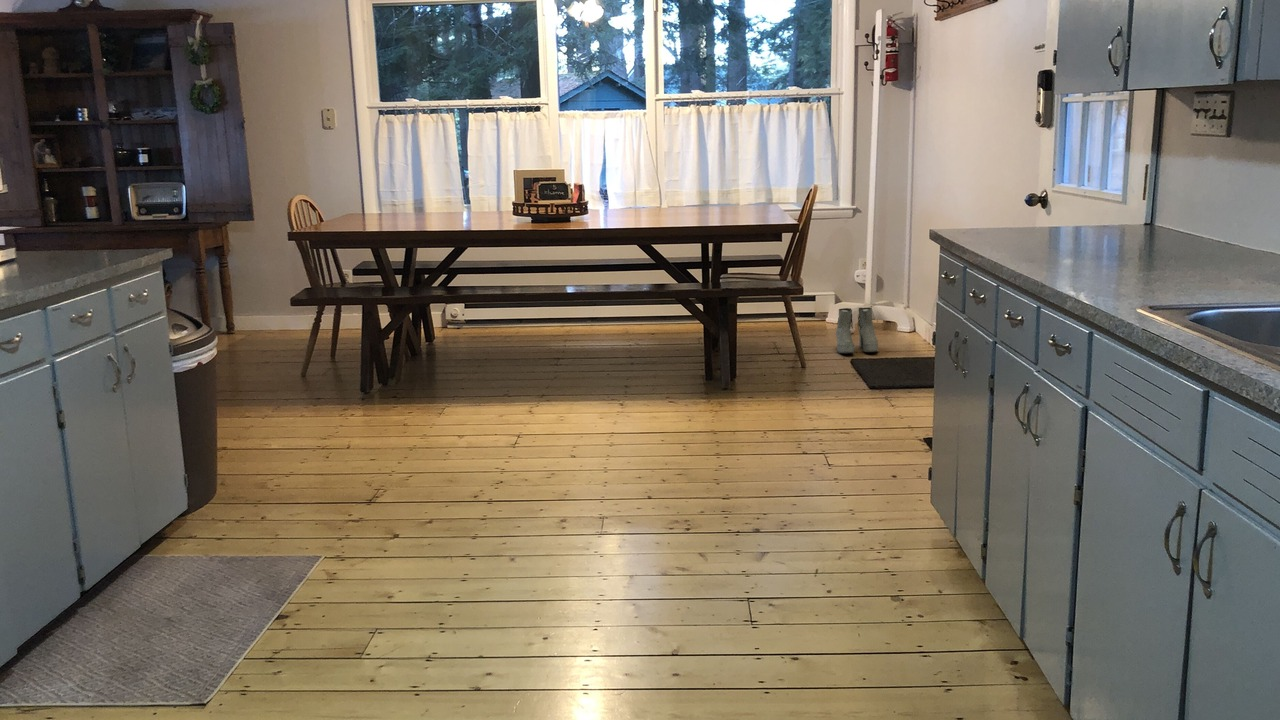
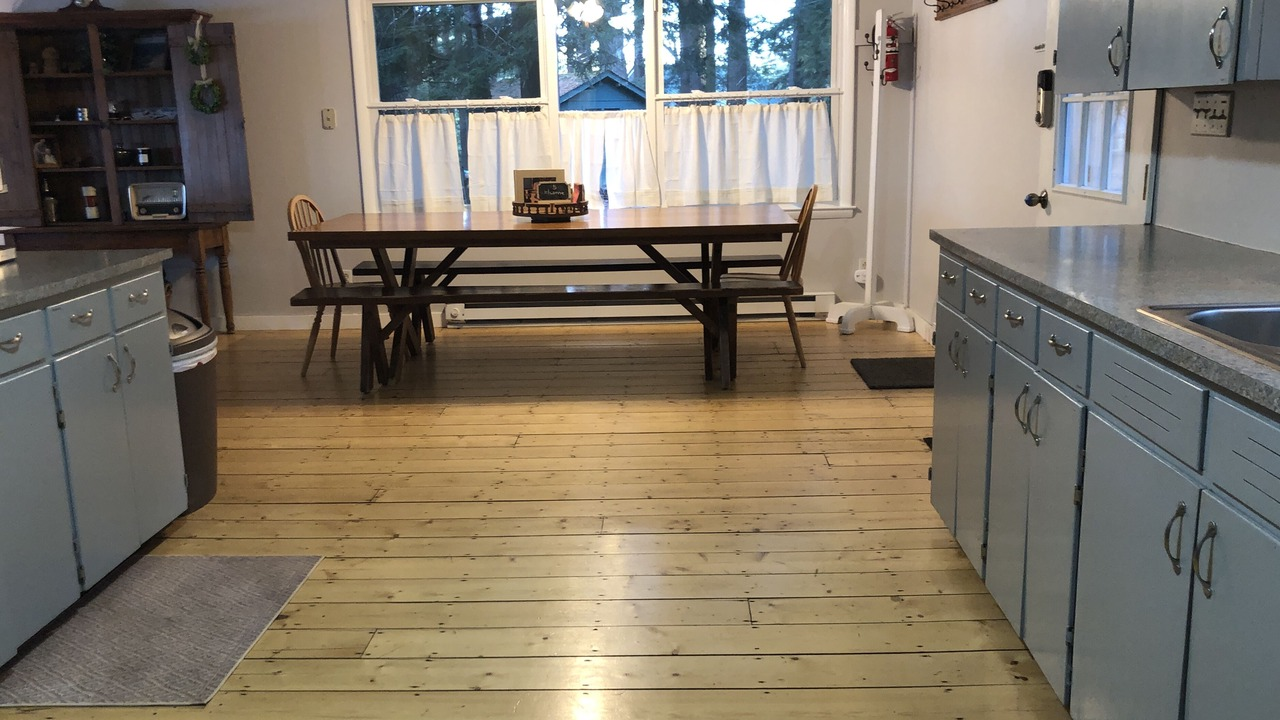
- boots [835,307,879,355]
